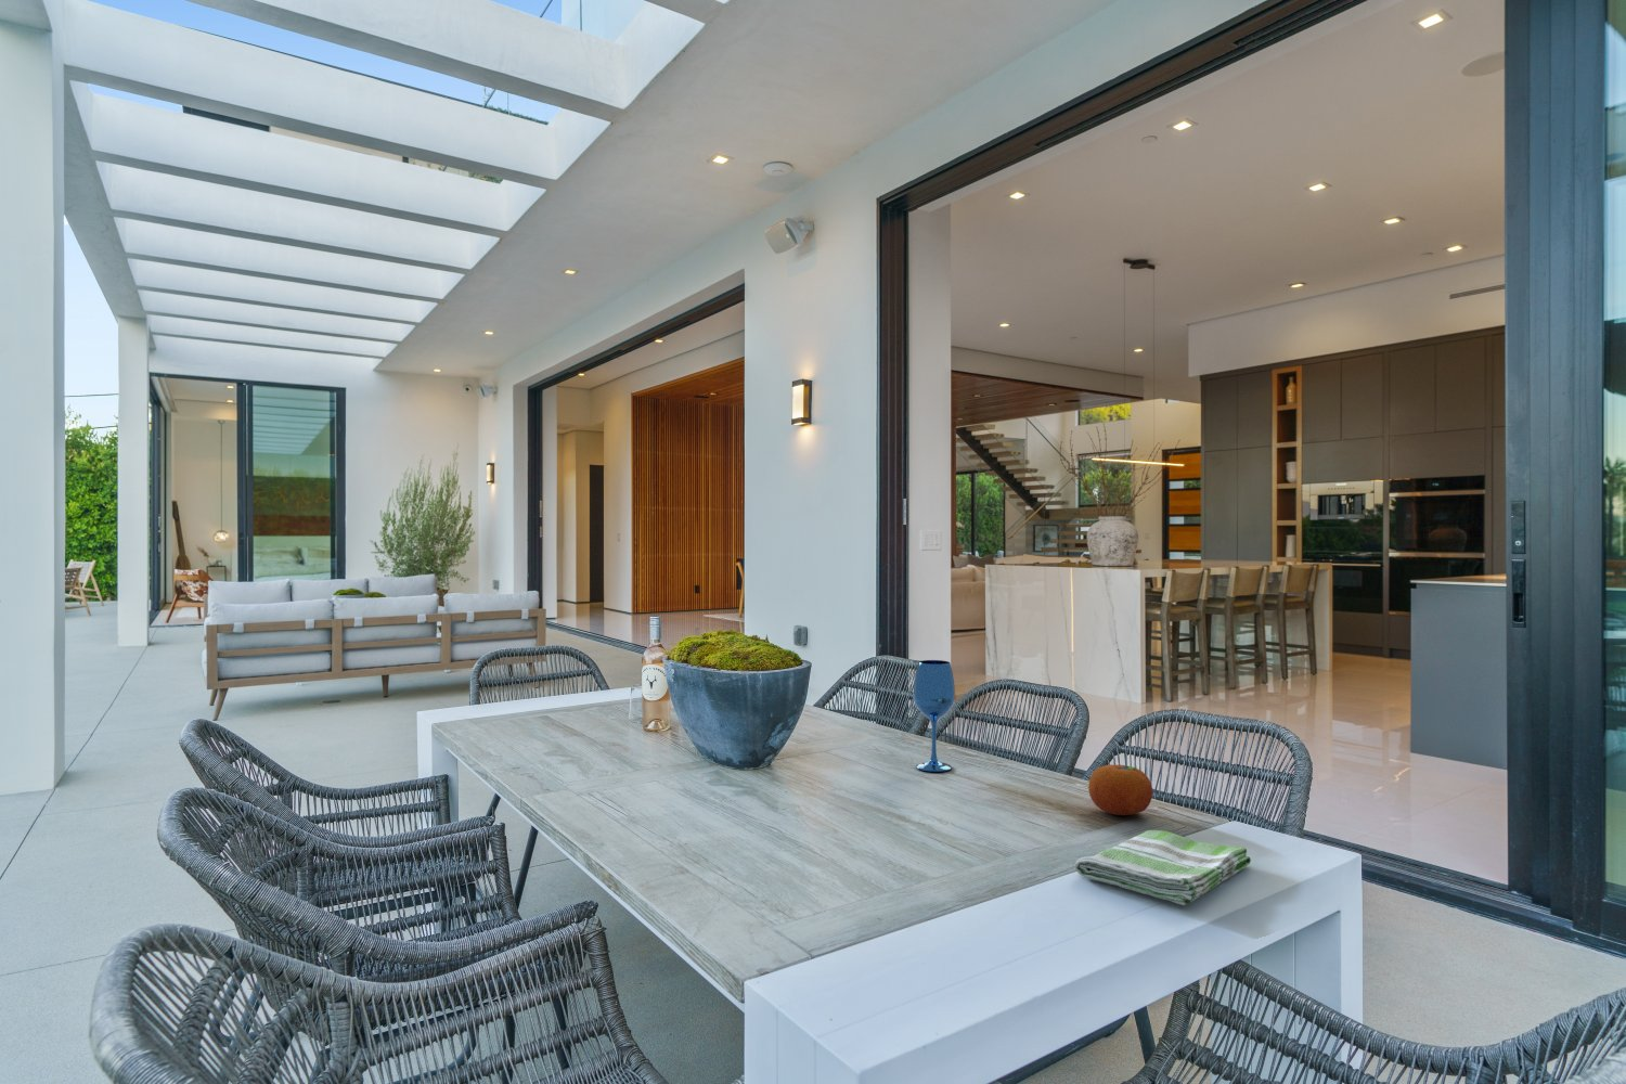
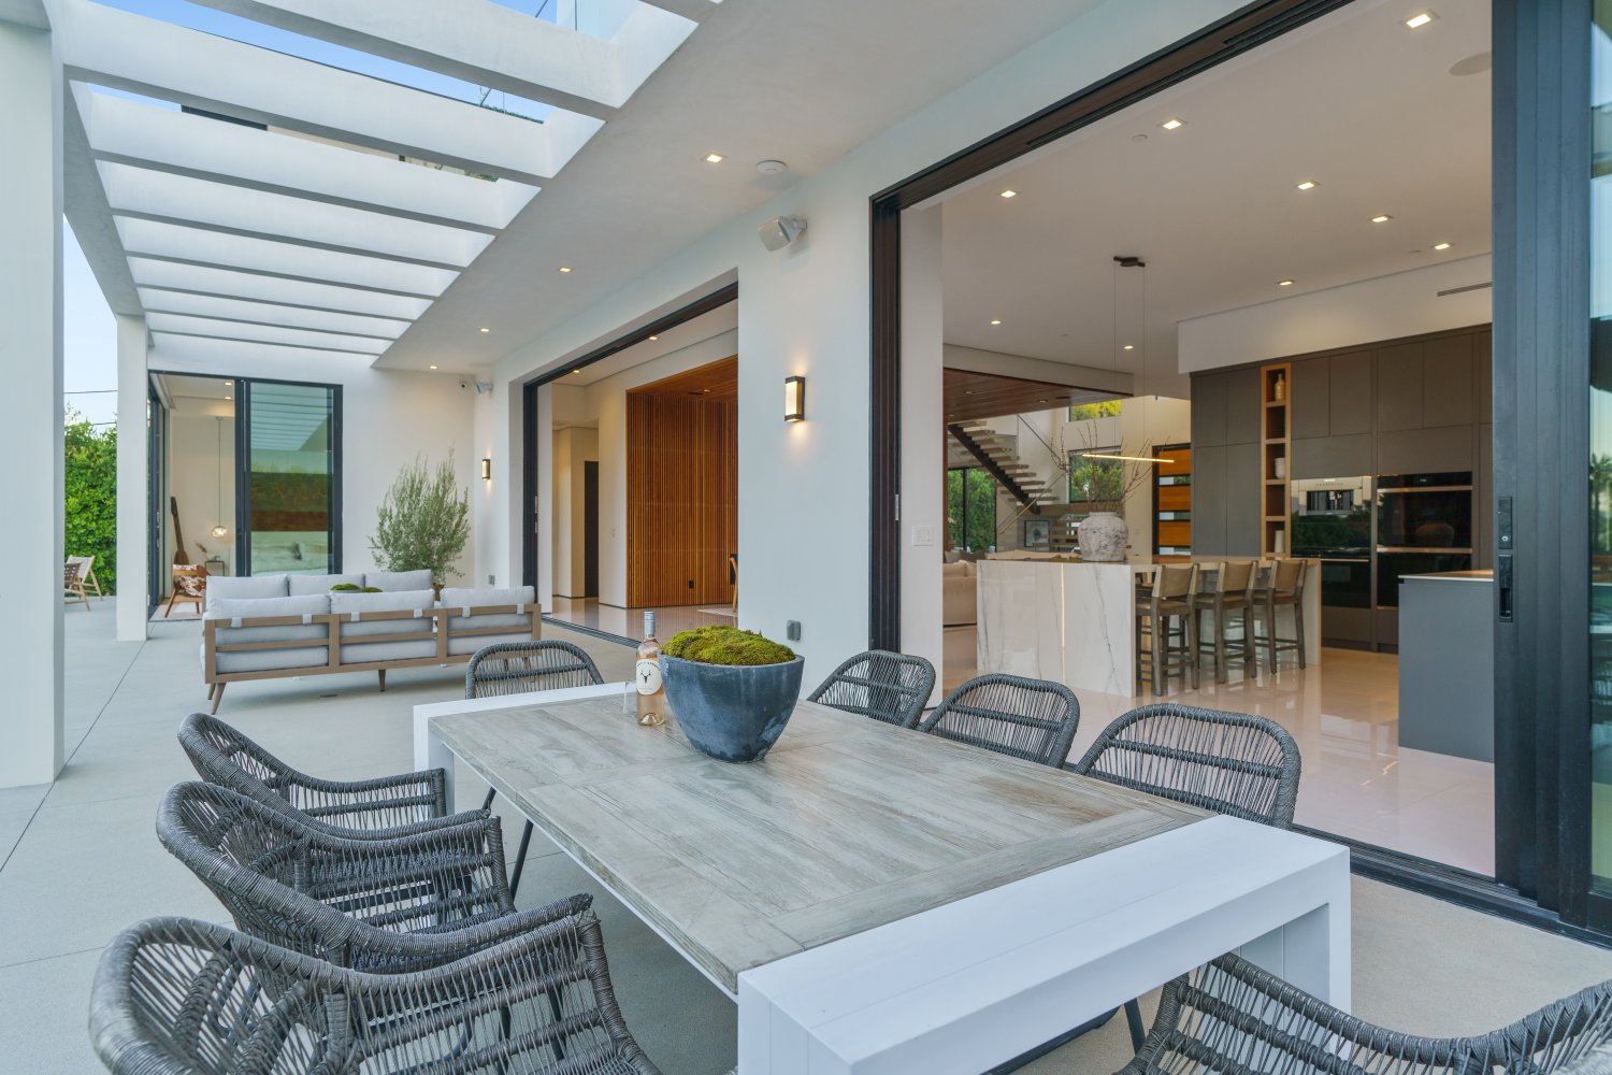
- dish towel [1074,829,1252,906]
- fruit [1088,763,1153,817]
- wineglass [912,659,956,773]
